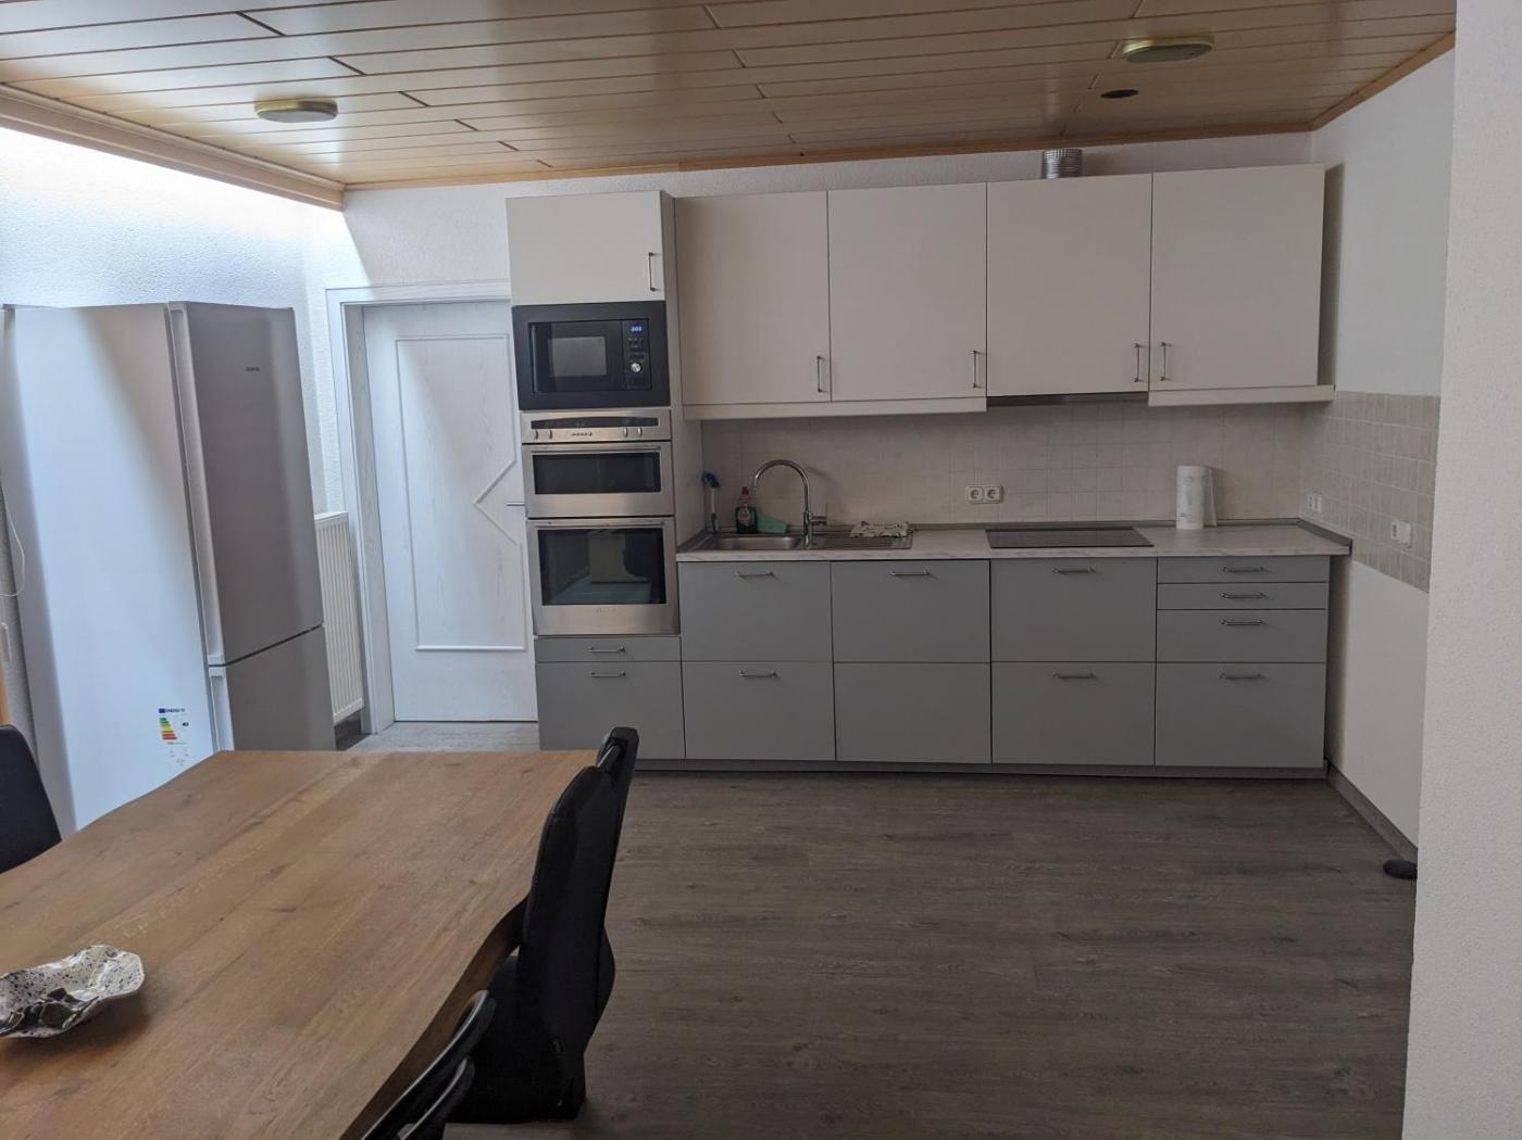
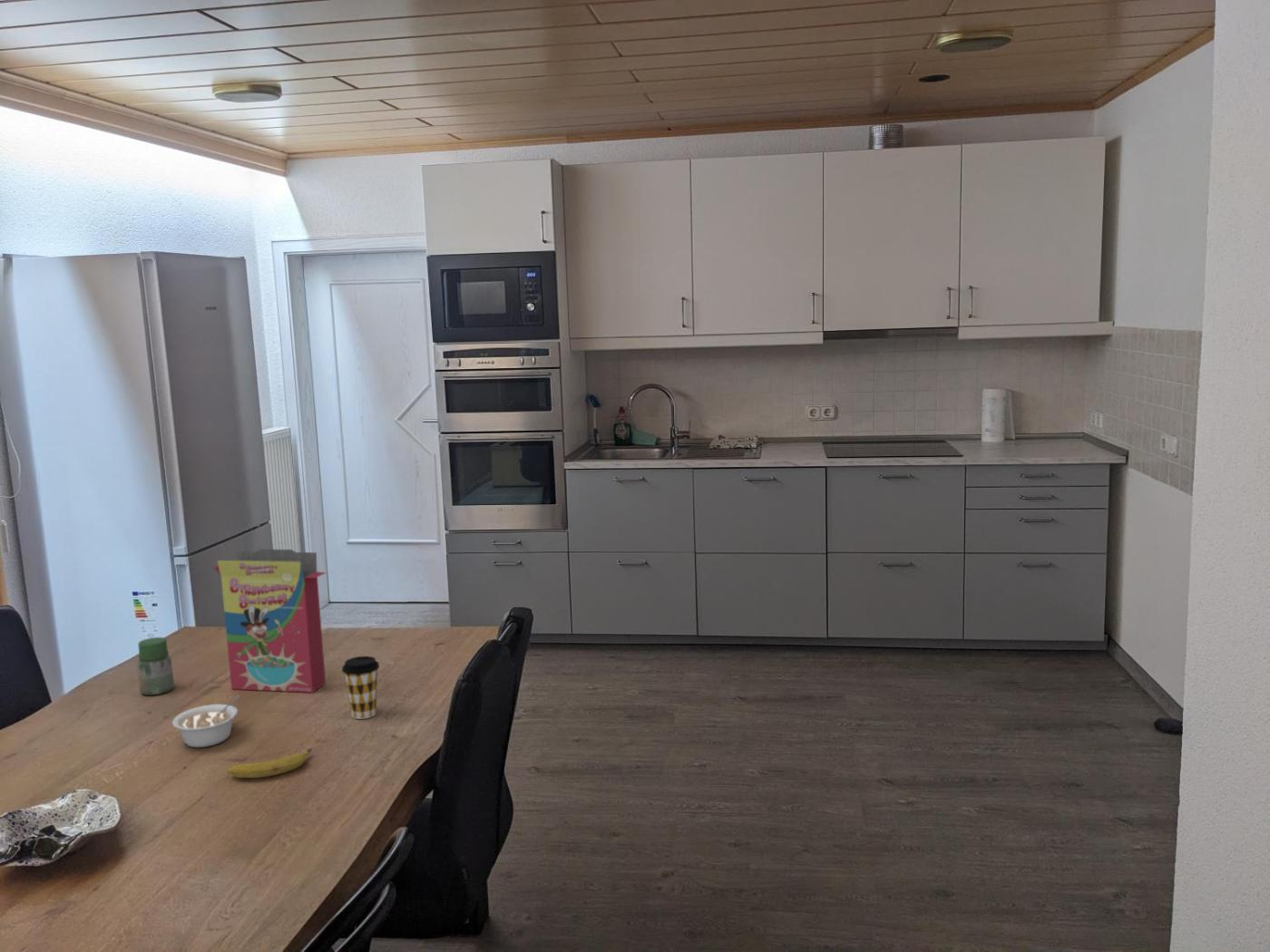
+ legume [171,695,240,748]
+ jar [136,636,175,696]
+ cereal box [213,549,328,694]
+ banana [226,745,318,779]
+ coffee cup [341,656,380,720]
